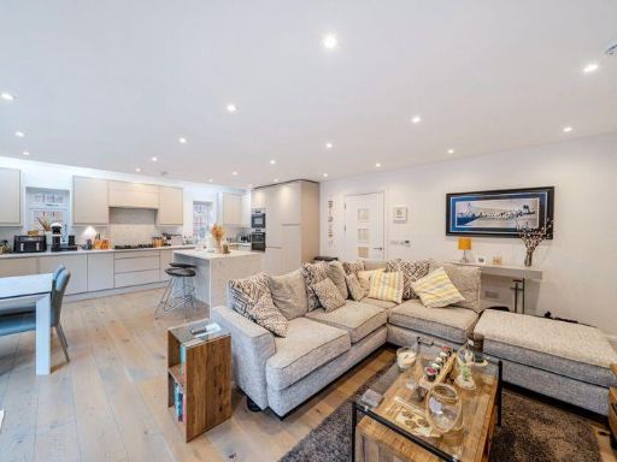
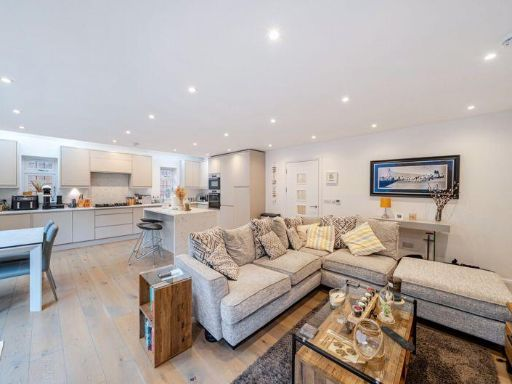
+ remote control [379,325,416,352]
